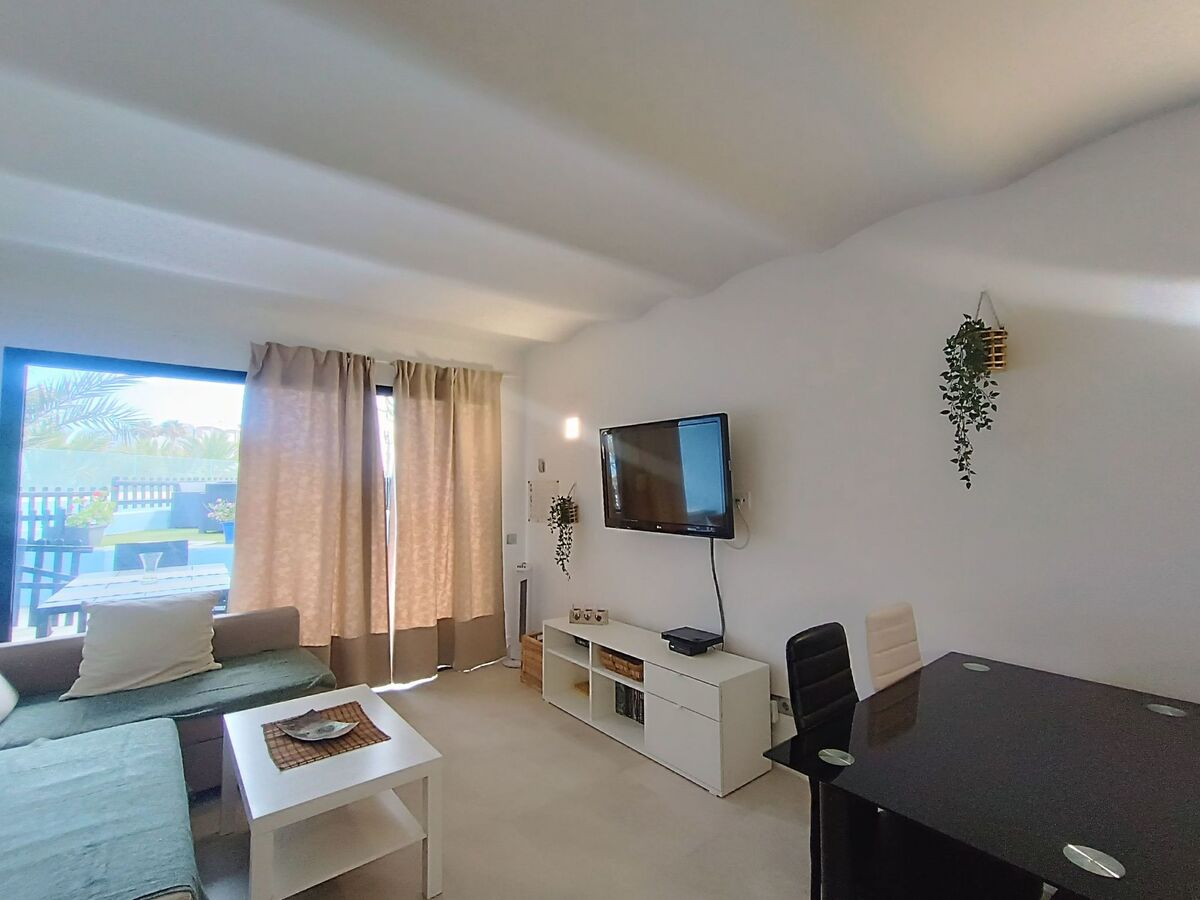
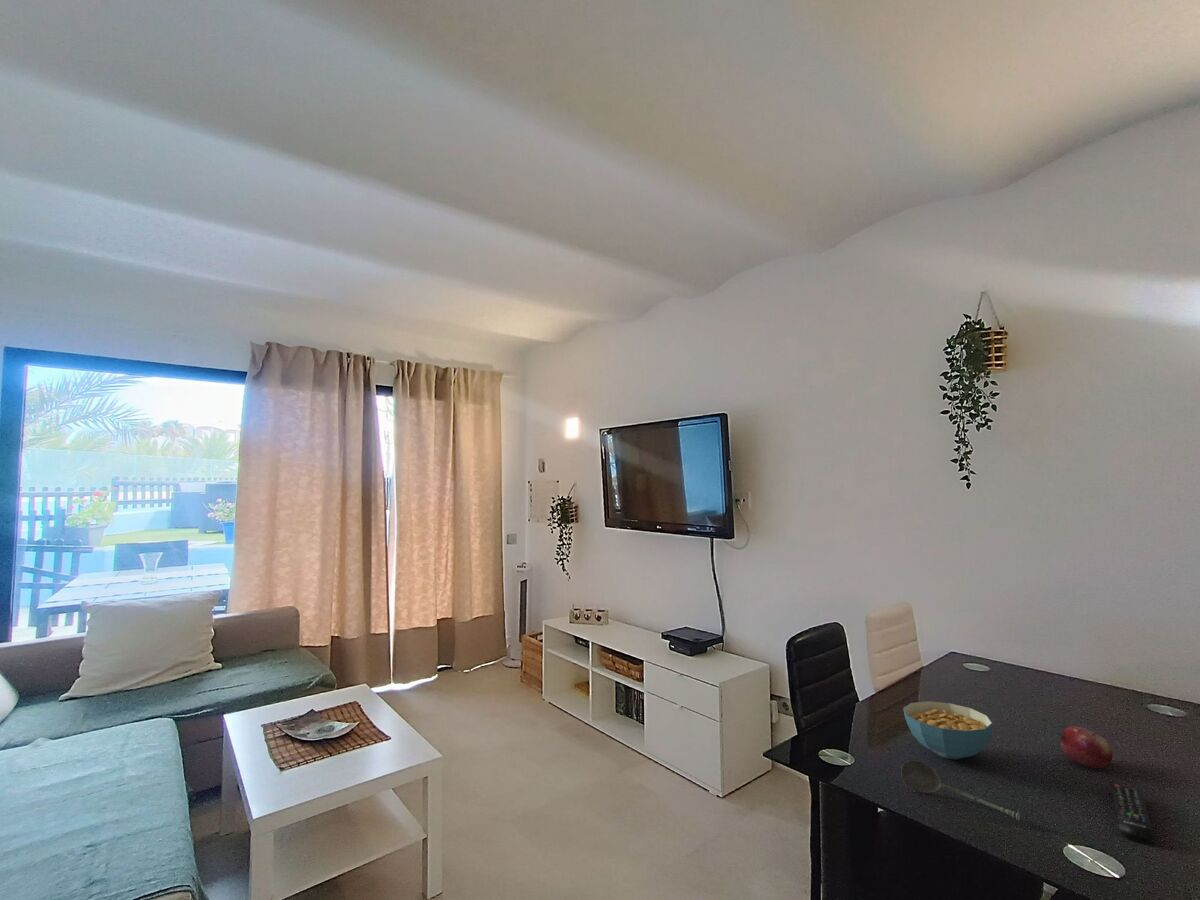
+ remote control [1110,782,1155,845]
+ cereal bowl [902,700,994,760]
+ fruit [1059,725,1113,770]
+ soupspoon [900,759,1021,822]
